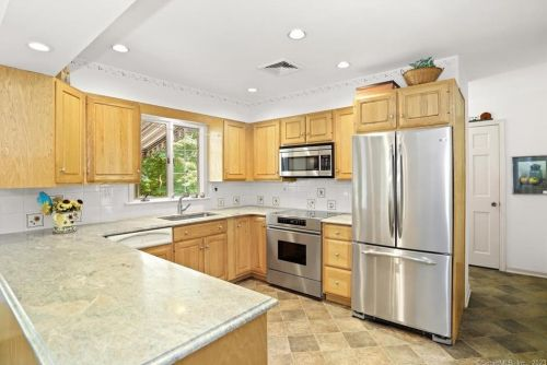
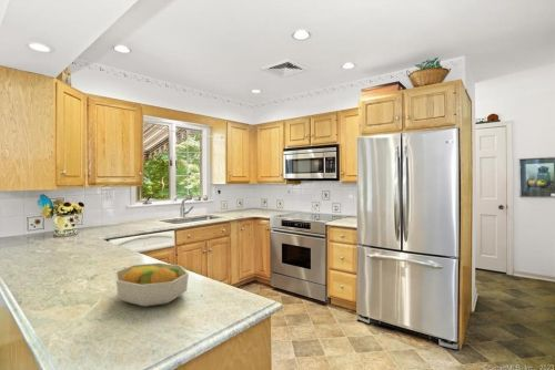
+ fruit bowl [114,261,190,308]
